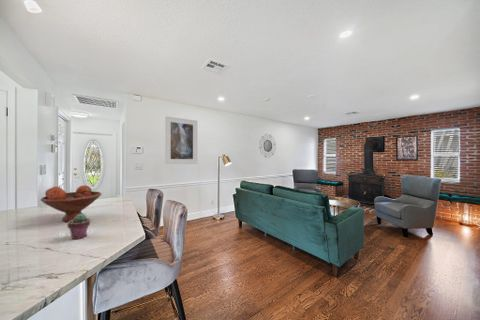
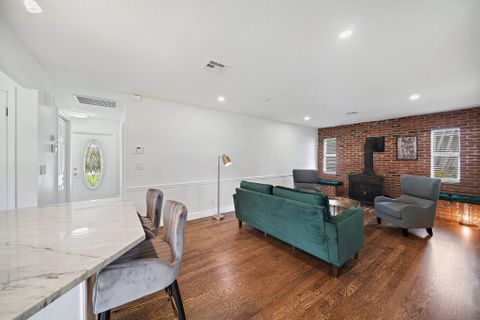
- potted succulent [67,213,92,240]
- home mirror [258,134,277,159]
- fruit bowl [40,184,102,223]
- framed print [164,115,198,165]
